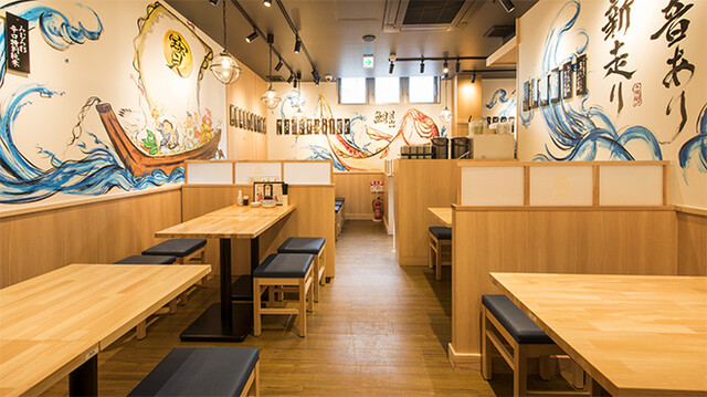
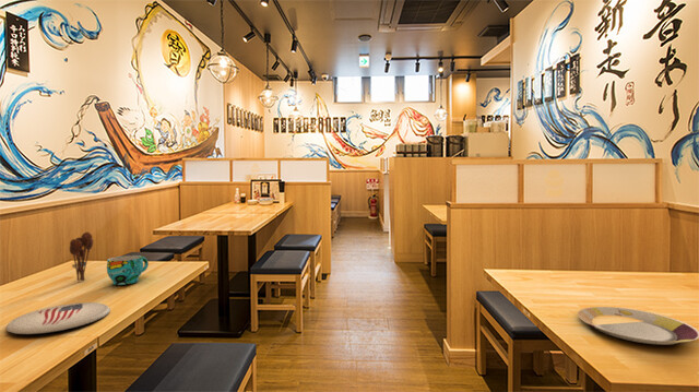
+ plate [577,306,699,346]
+ plate [4,301,111,335]
+ cup [106,254,150,286]
+ utensil holder [69,231,95,283]
